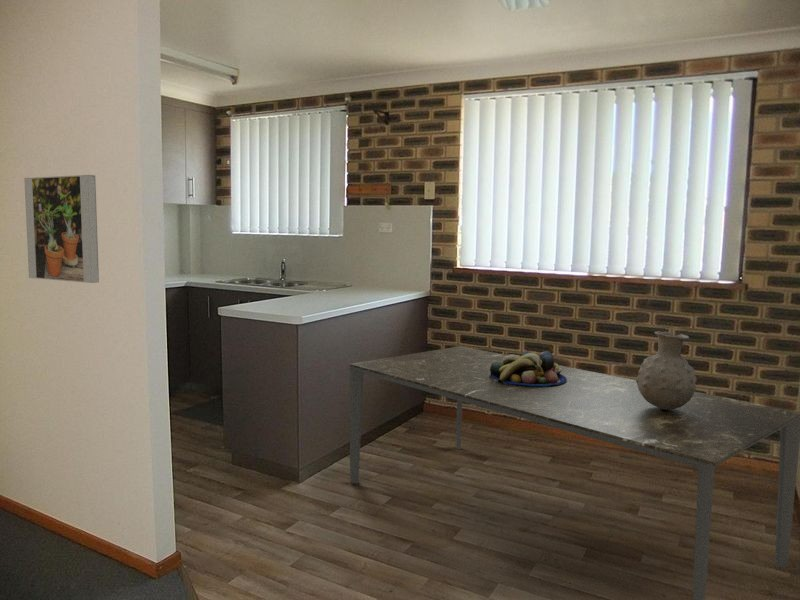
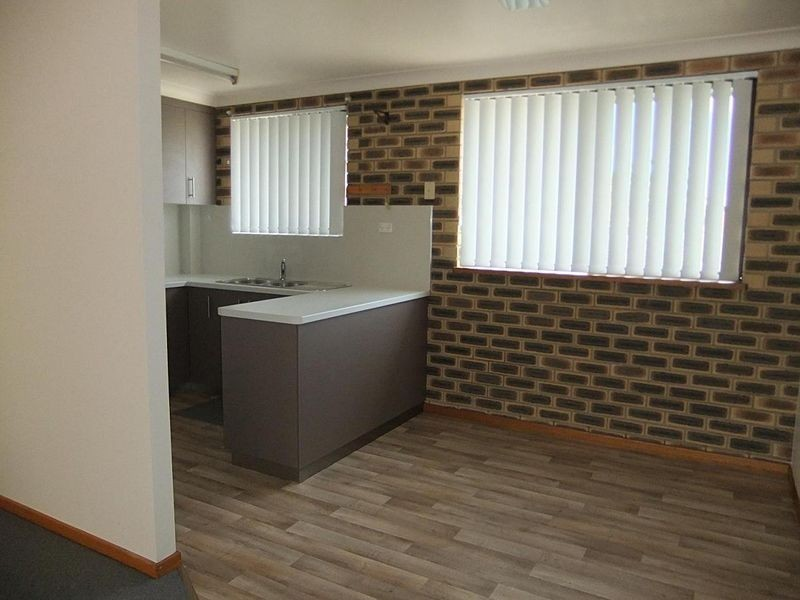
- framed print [23,174,100,284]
- dining table [348,345,800,600]
- fruit bowl [489,350,567,386]
- vase [635,330,698,410]
